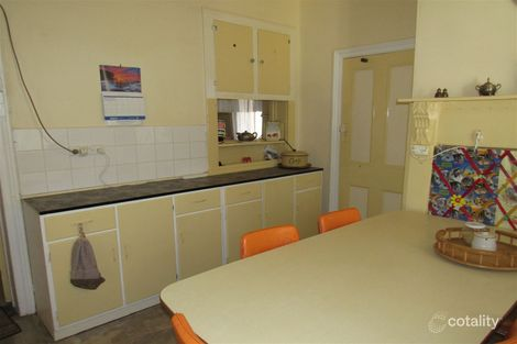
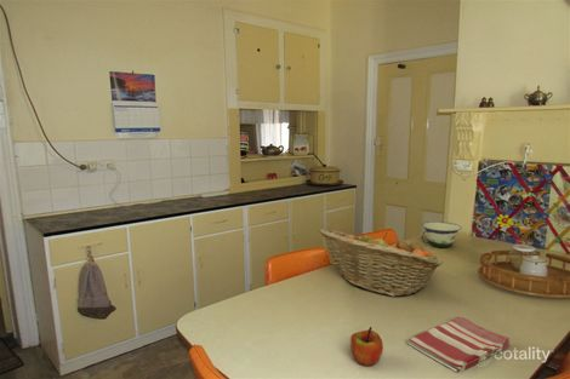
+ bowl [421,220,463,248]
+ apple [349,326,384,367]
+ dish towel [405,316,512,374]
+ fruit basket [318,228,444,298]
